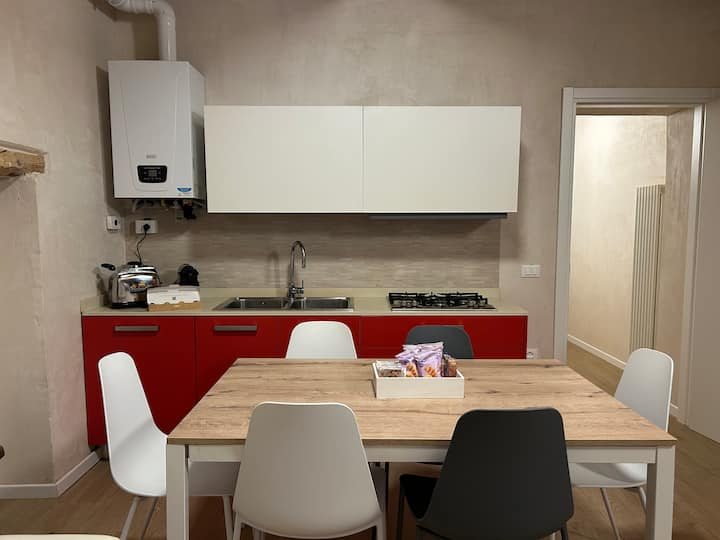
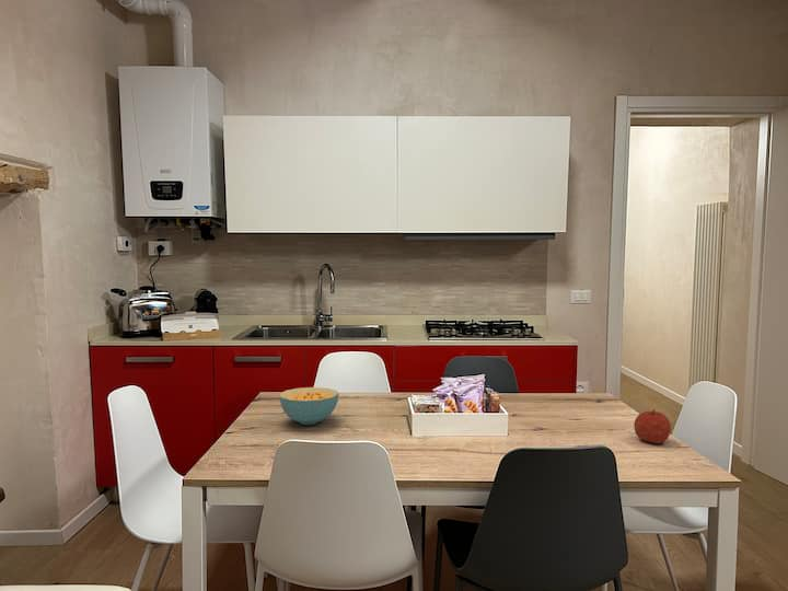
+ fruit [633,408,672,444]
+ cereal bowl [278,386,339,426]
